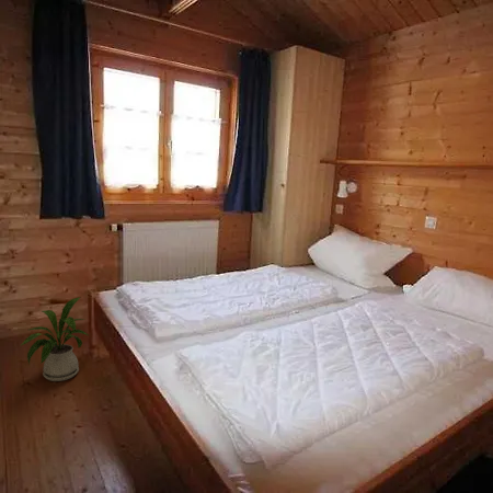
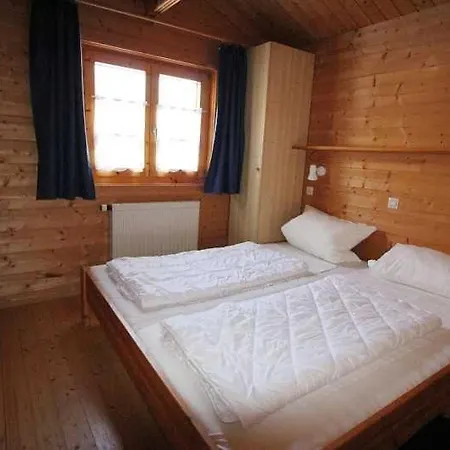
- house plant [20,296,91,382]
